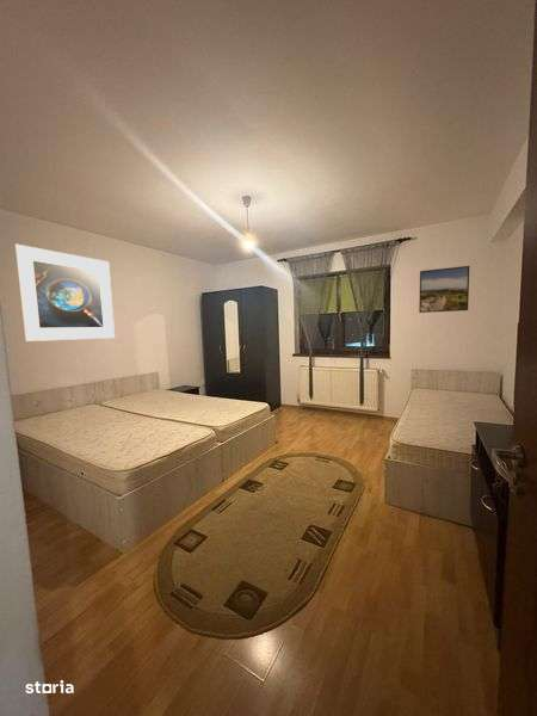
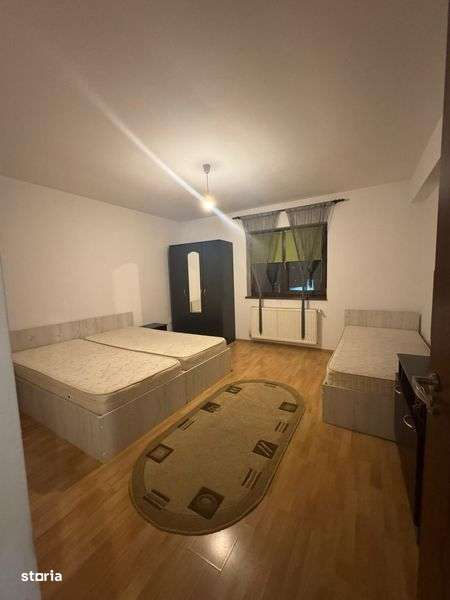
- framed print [13,243,116,342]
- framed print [418,265,470,314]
